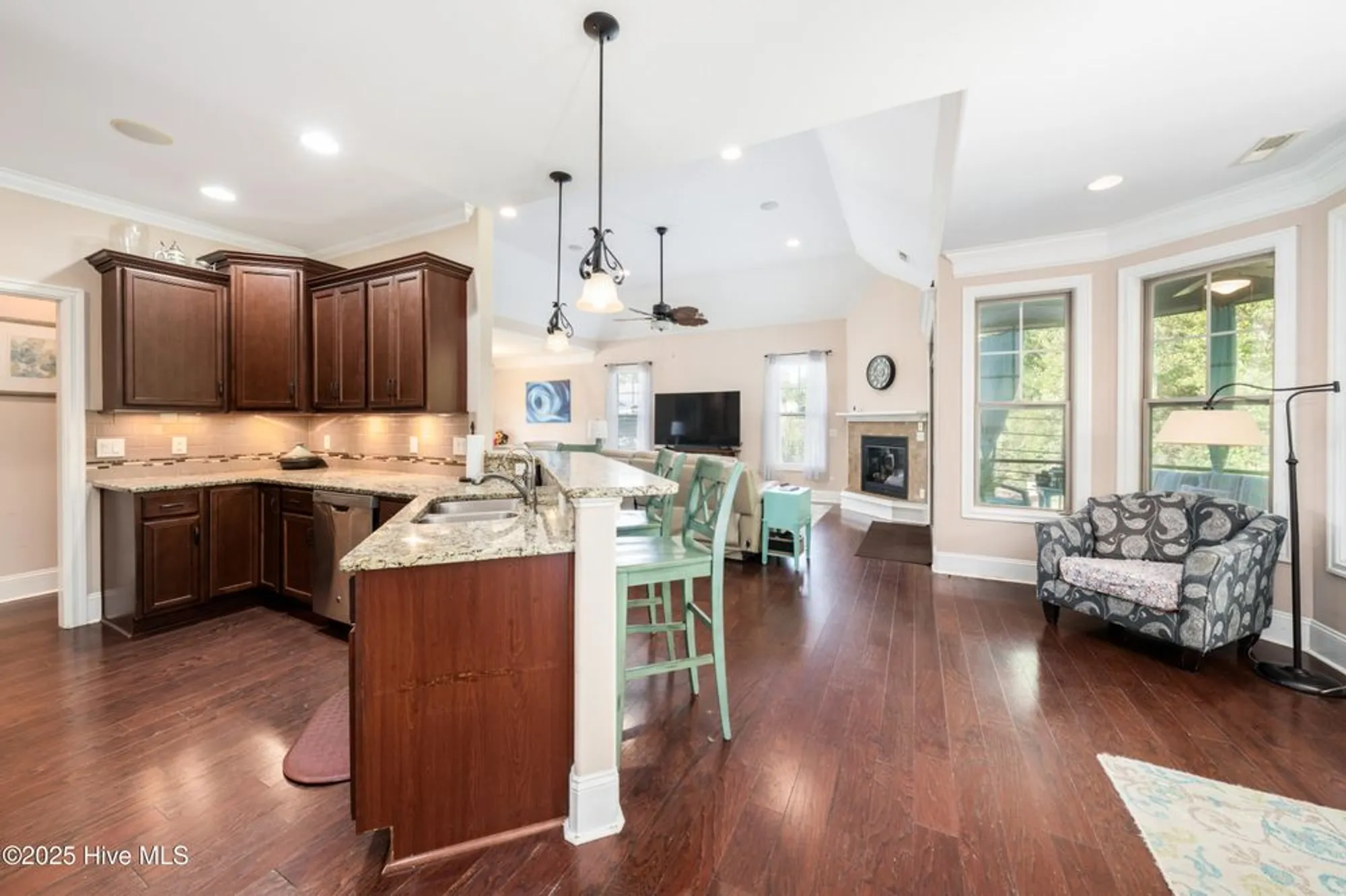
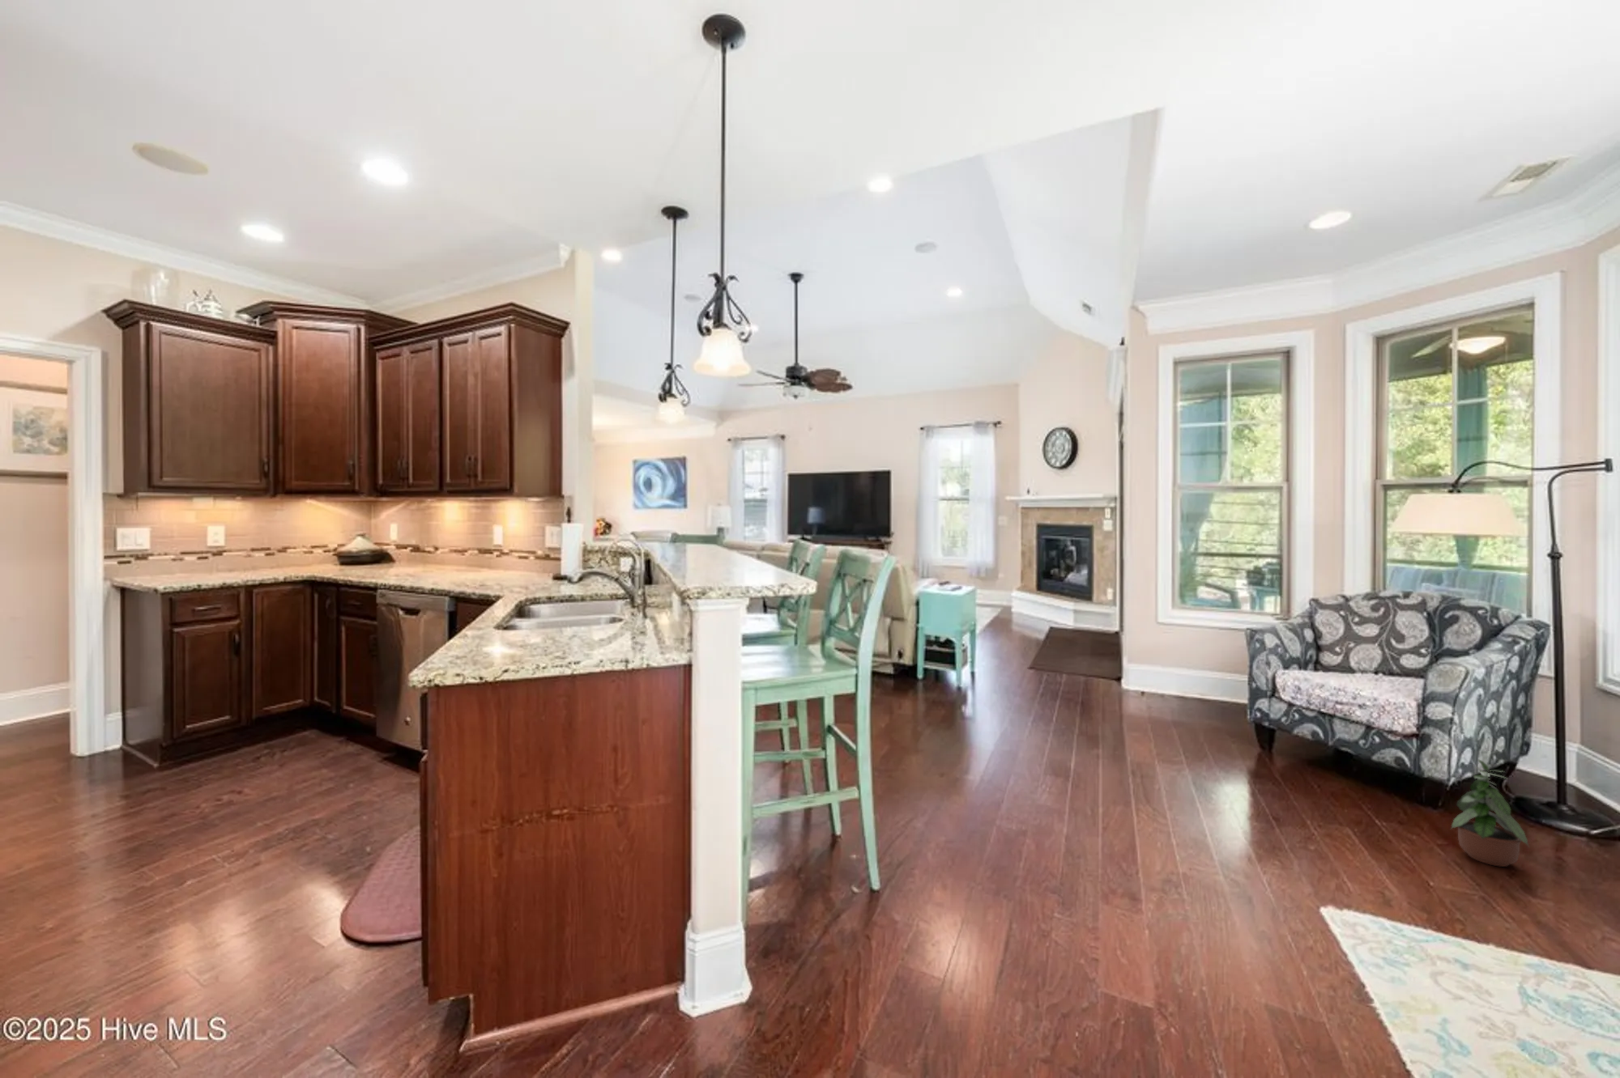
+ potted plant [1450,758,1530,867]
